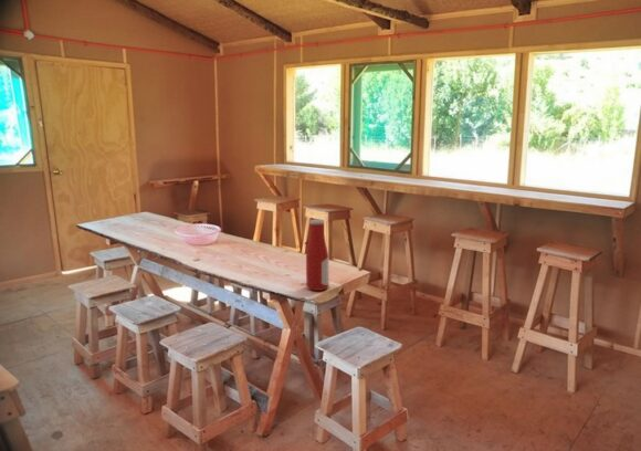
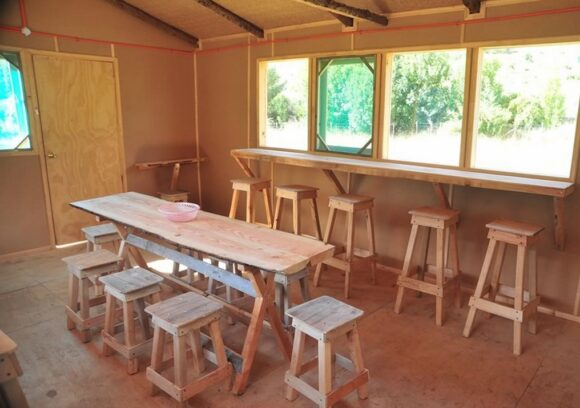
- bottle [305,219,330,292]
